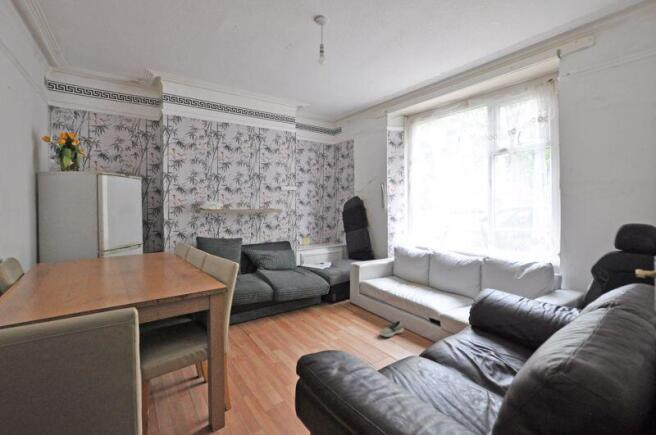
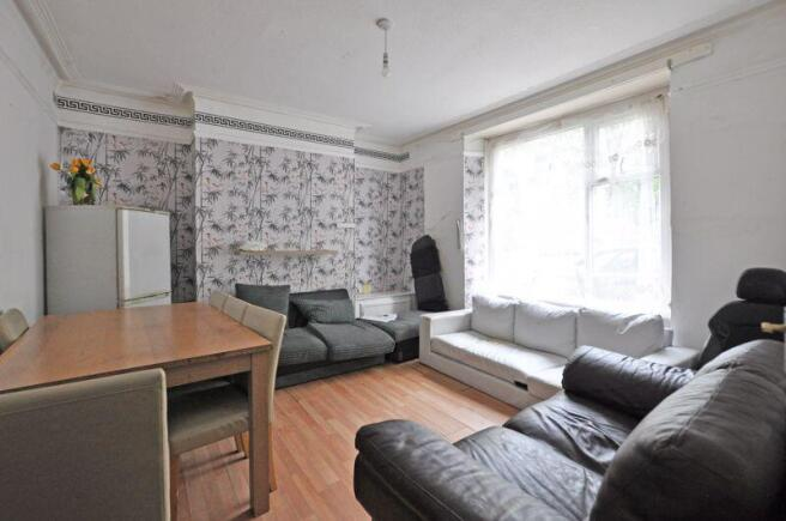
- shoe [378,320,405,338]
